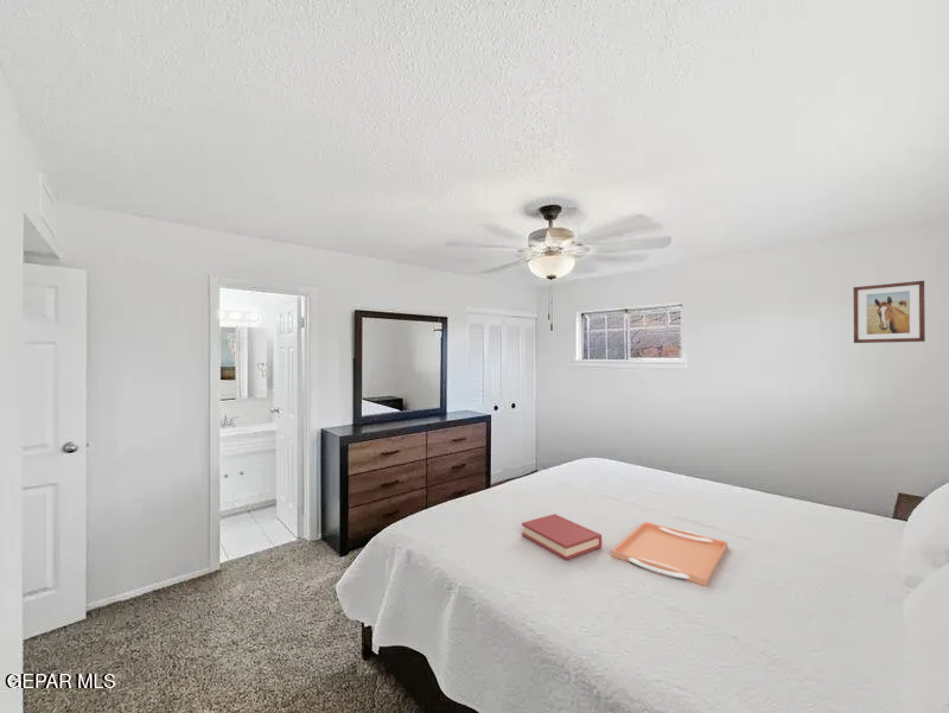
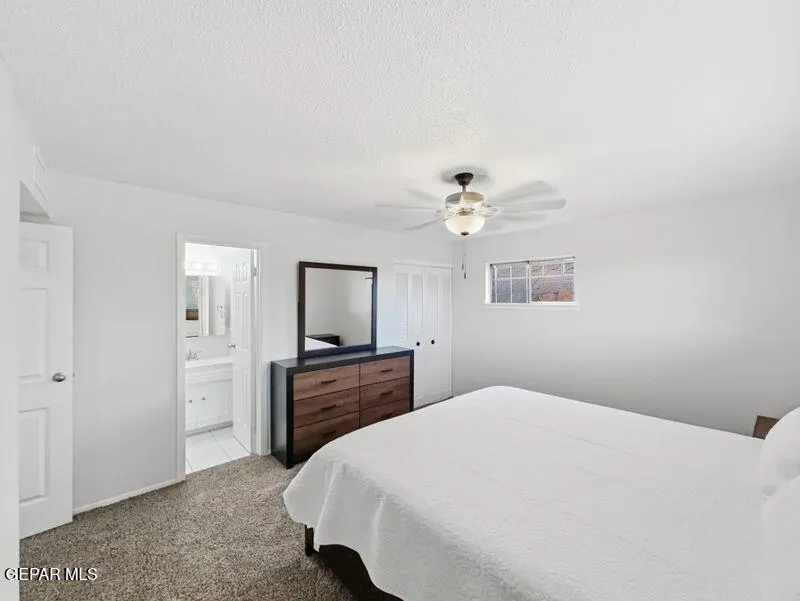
- hardback book [521,513,603,561]
- wall art [852,280,926,344]
- serving tray [611,521,728,587]
